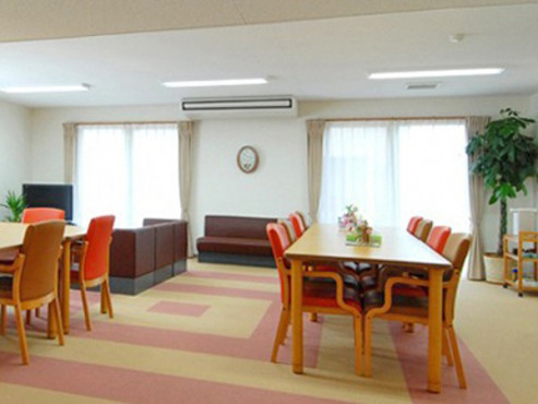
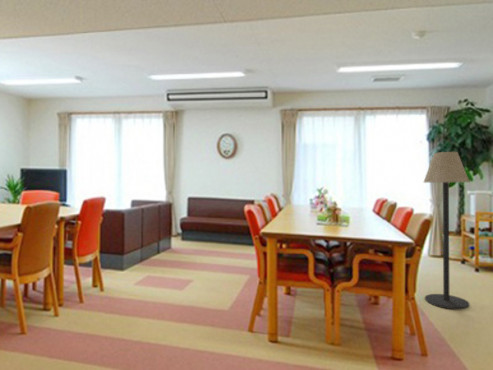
+ floor lamp [422,151,470,310]
